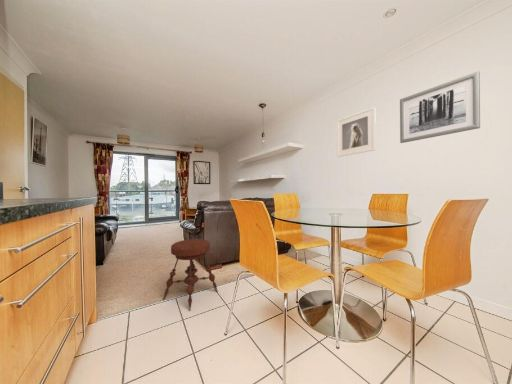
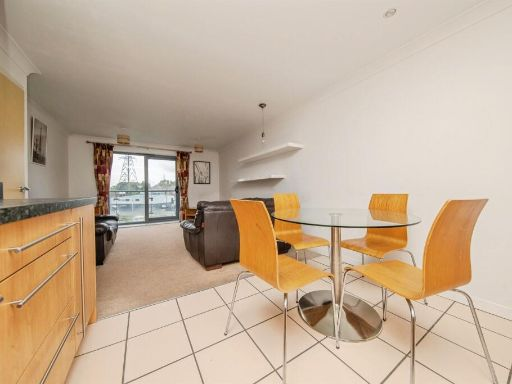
- wall art [399,70,481,144]
- stool [162,238,219,311]
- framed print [336,106,377,158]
